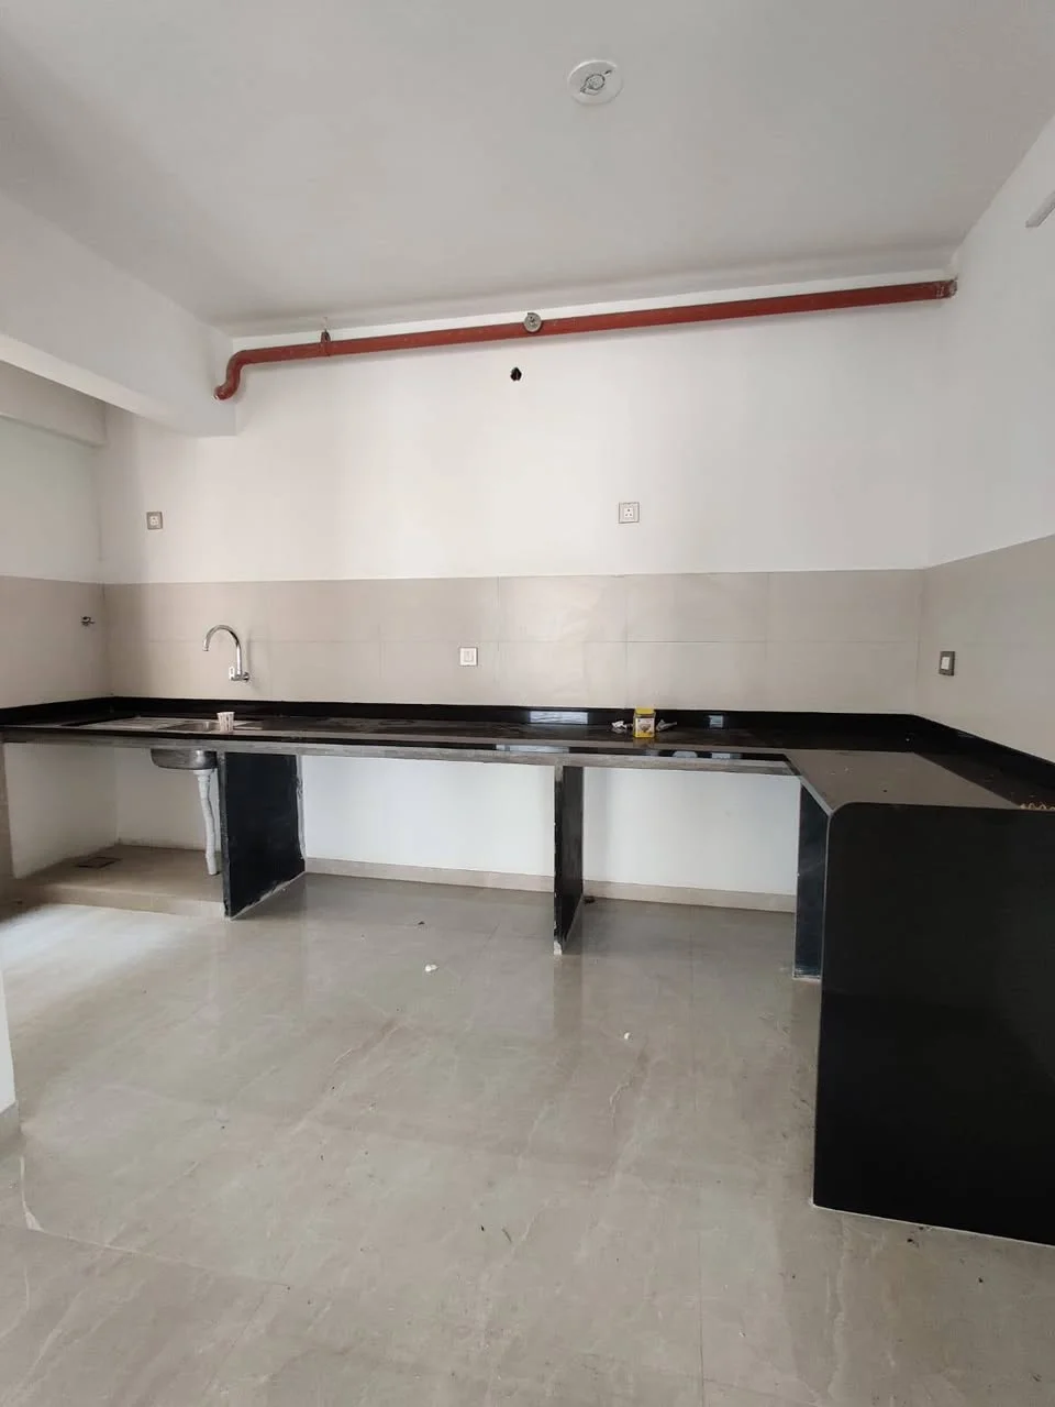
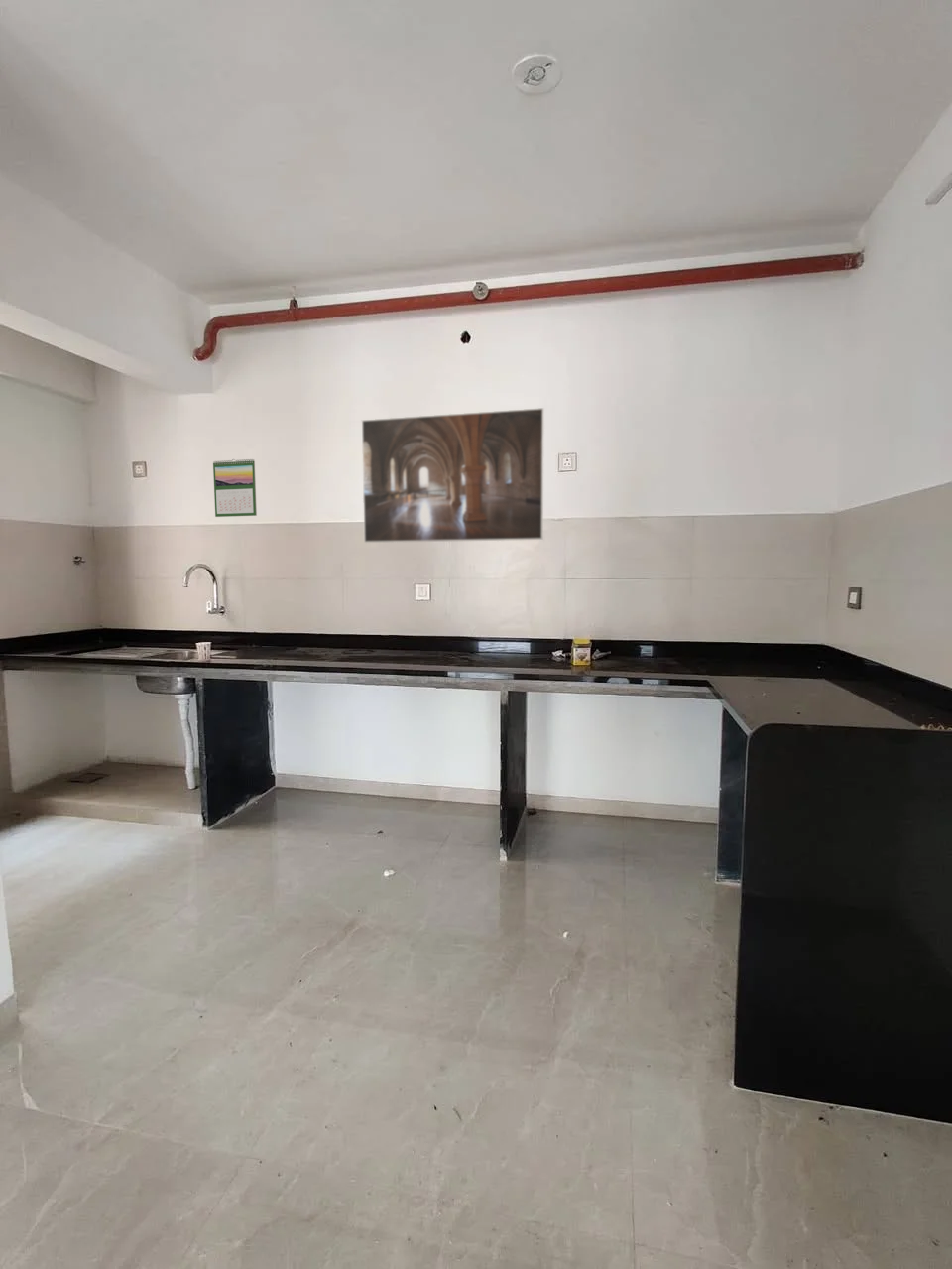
+ calendar [212,458,258,518]
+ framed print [361,407,545,544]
